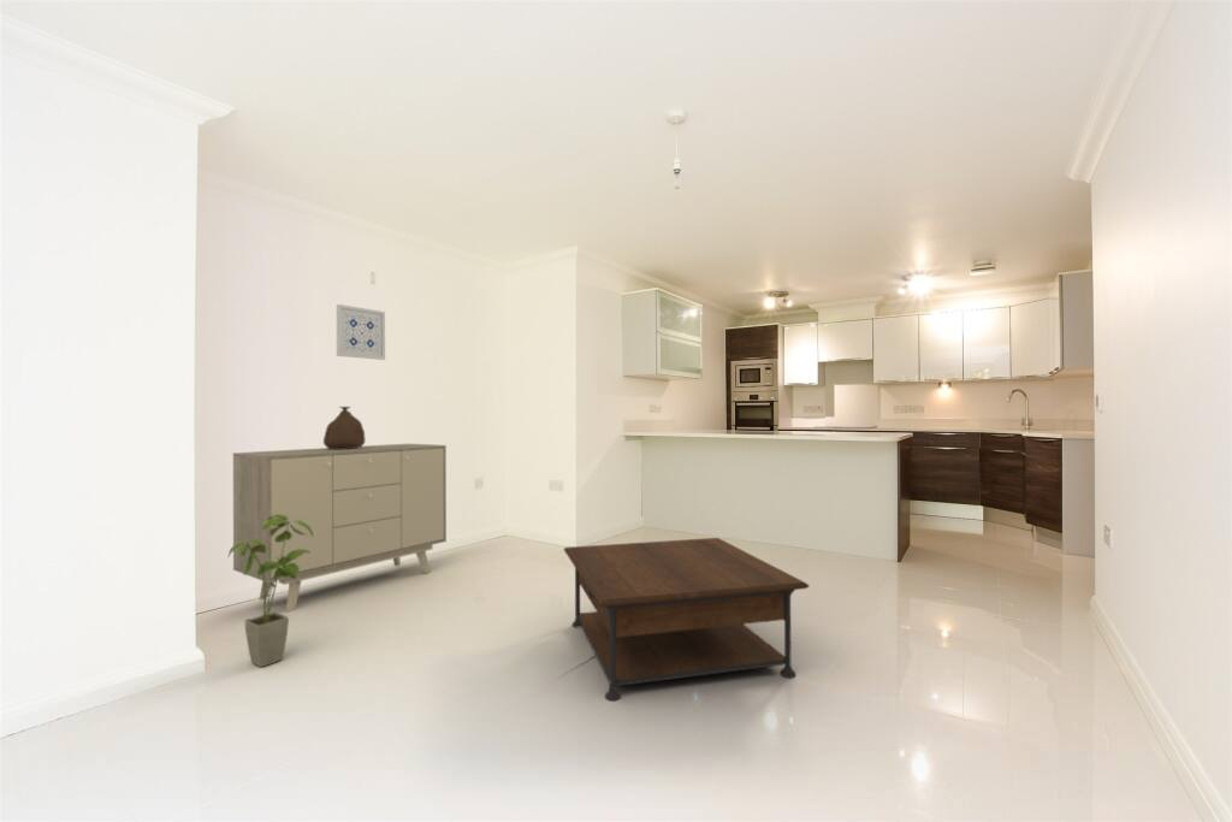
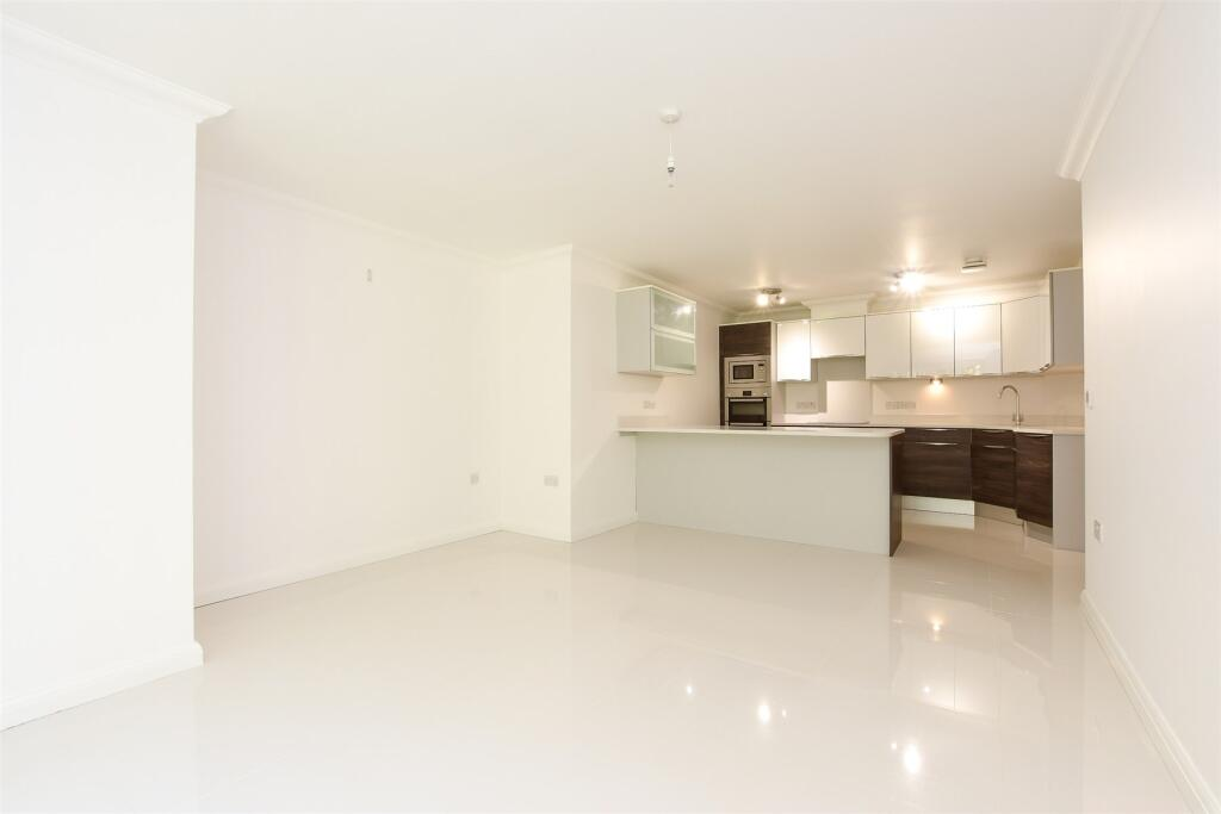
- coffee table [563,537,810,703]
- bag [322,406,366,449]
- house plant [226,514,314,668]
- sideboard [232,443,448,613]
- wall art [336,303,386,361]
